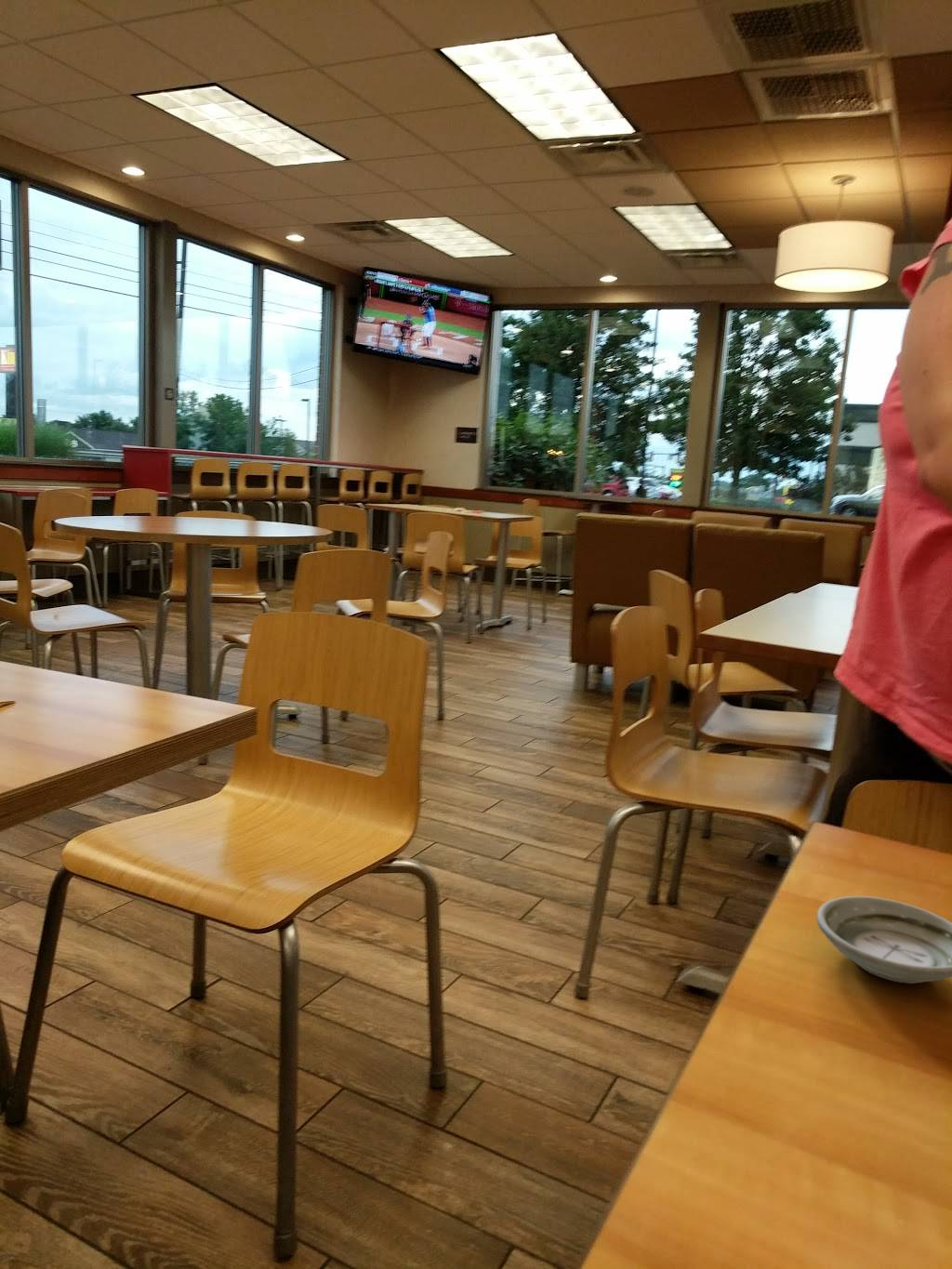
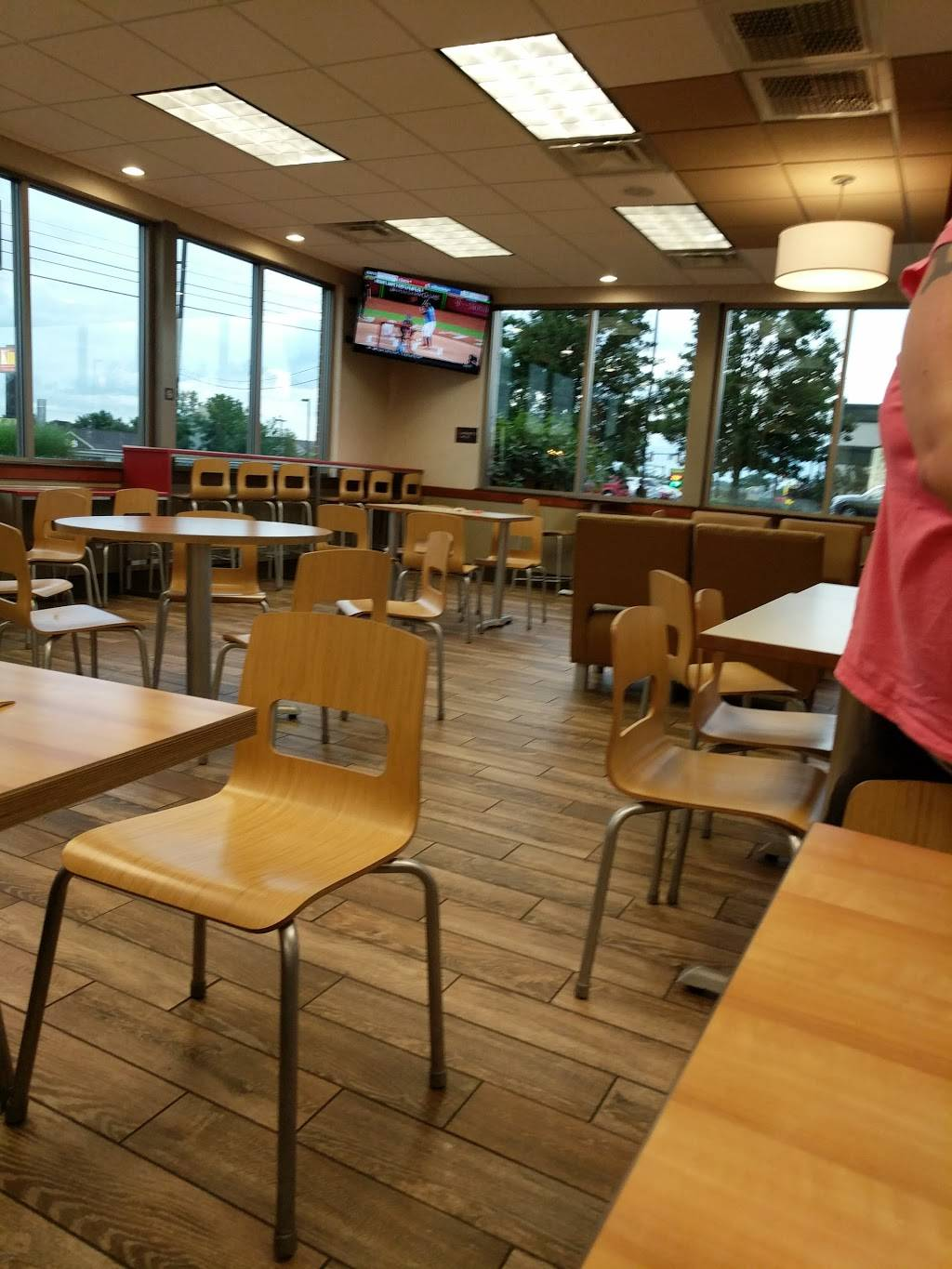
- saucer [816,895,952,985]
